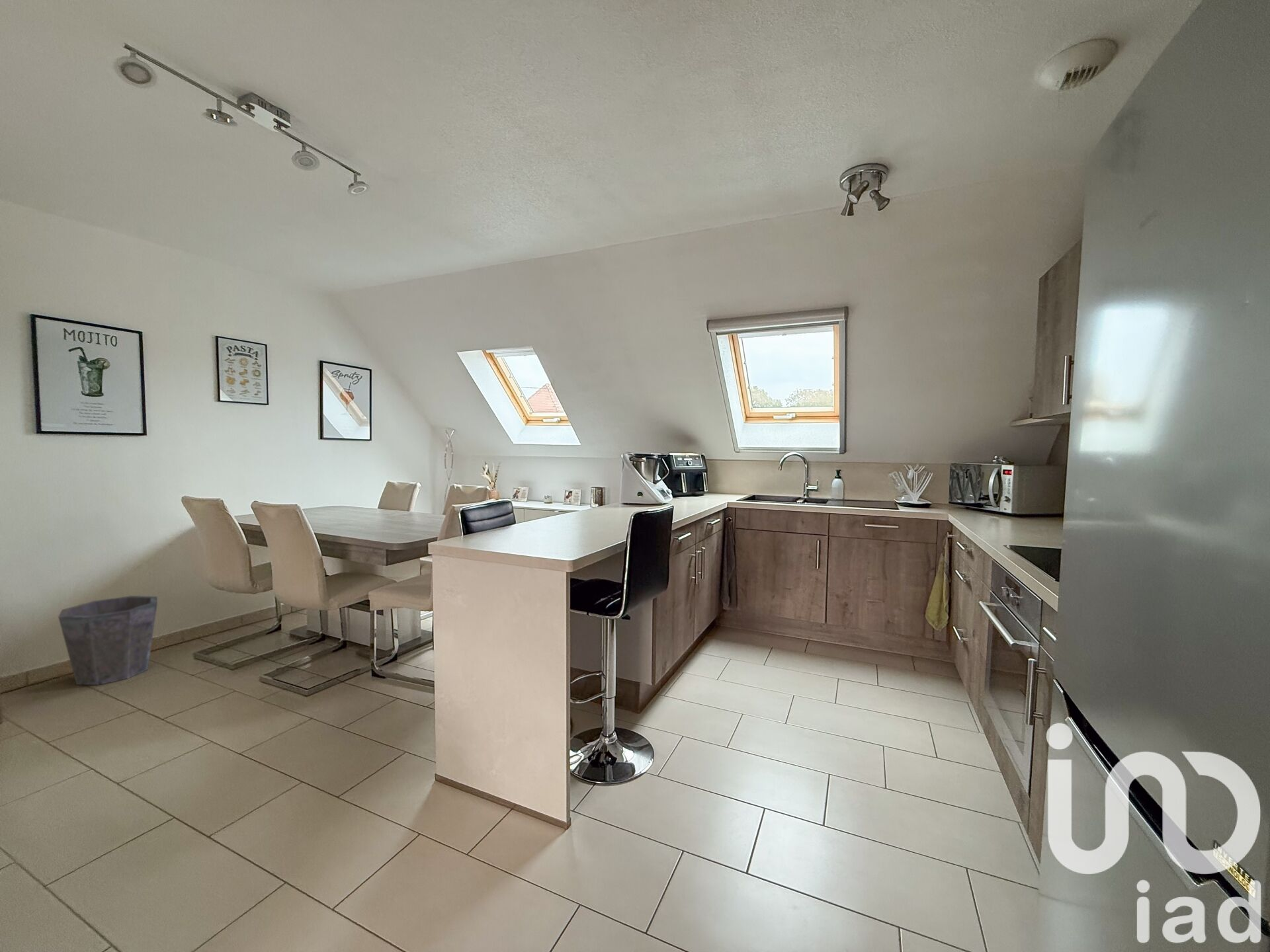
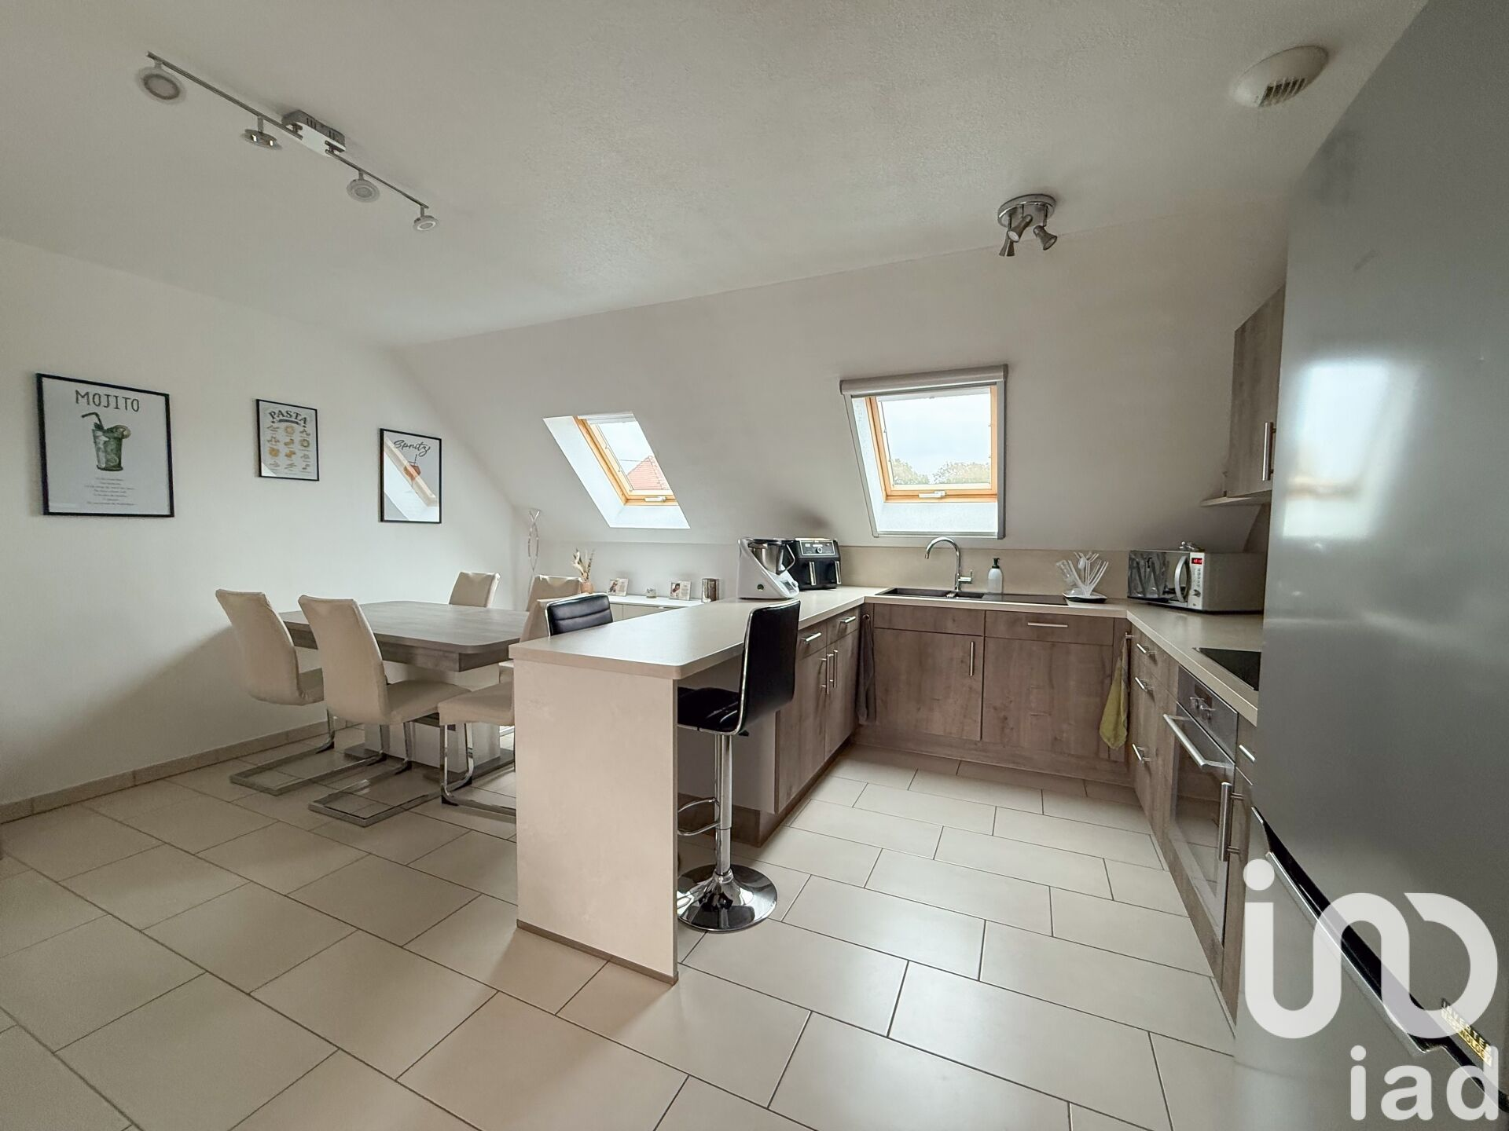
- waste bin [58,595,158,686]
